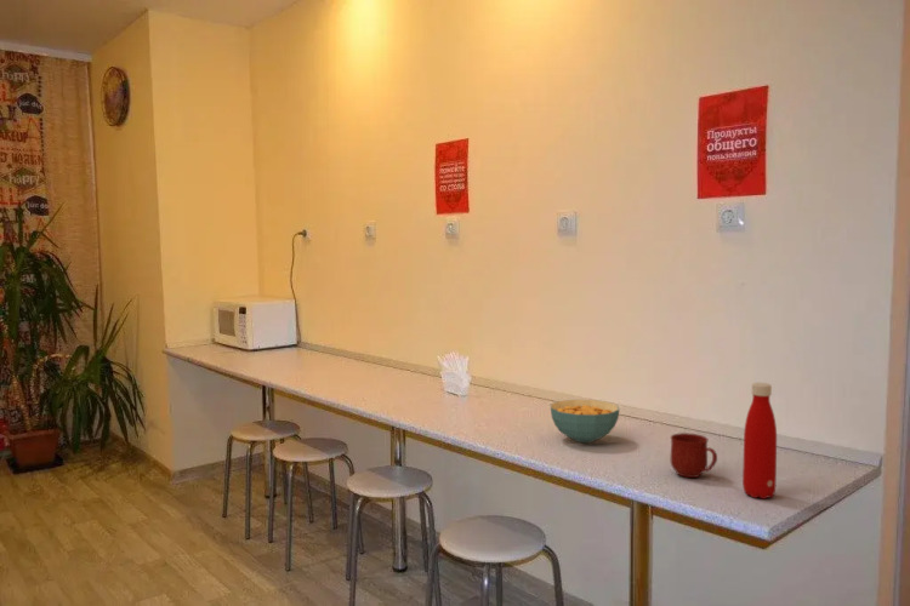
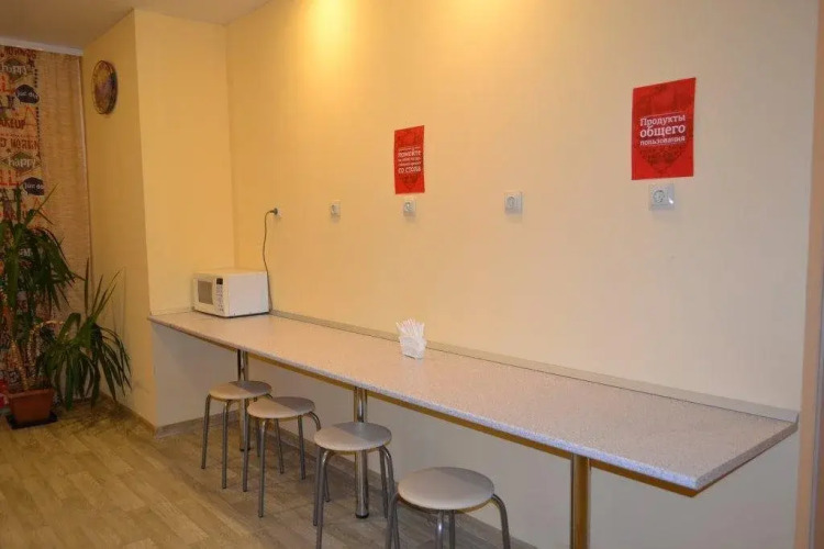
- mug [670,431,718,479]
- cereal bowl [550,399,620,444]
- bottle [741,382,778,499]
